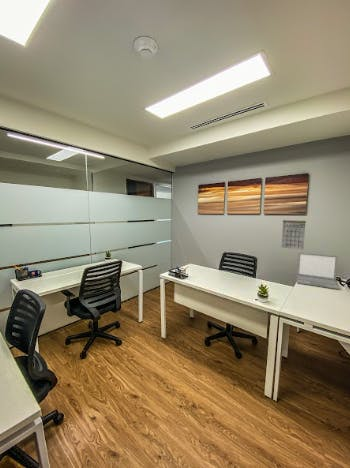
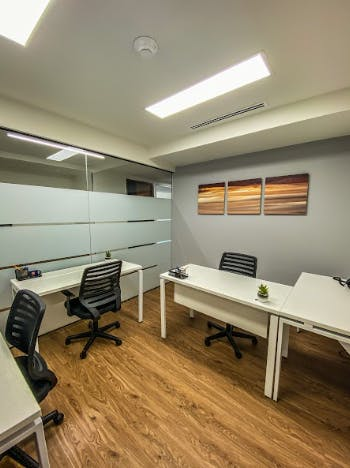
- calendar [280,213,307,251]
- laptop [296,252,342,290]
